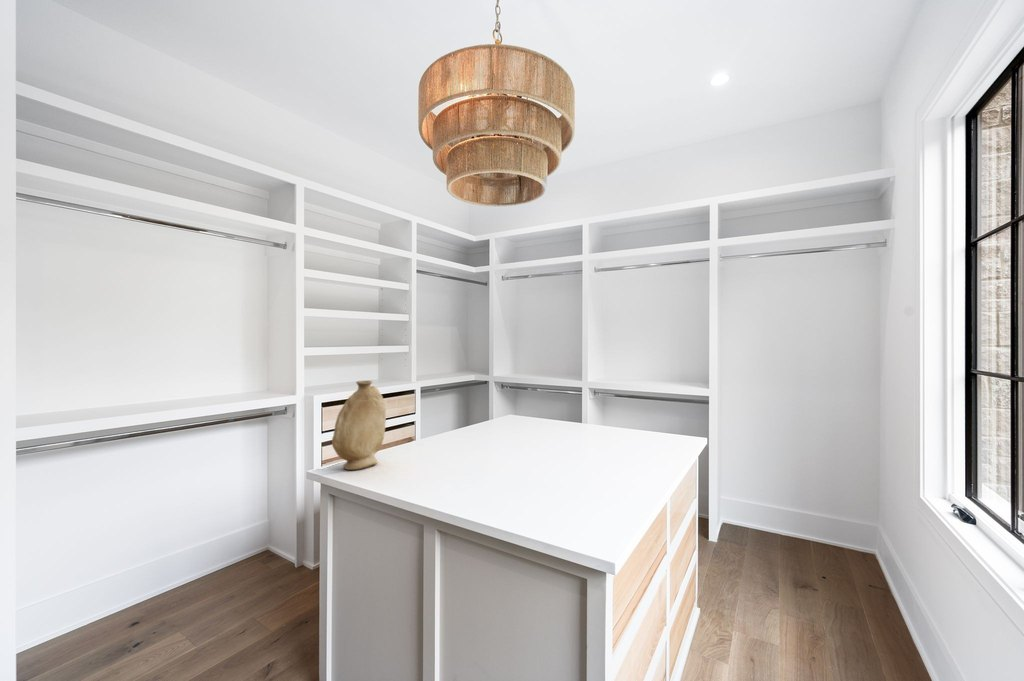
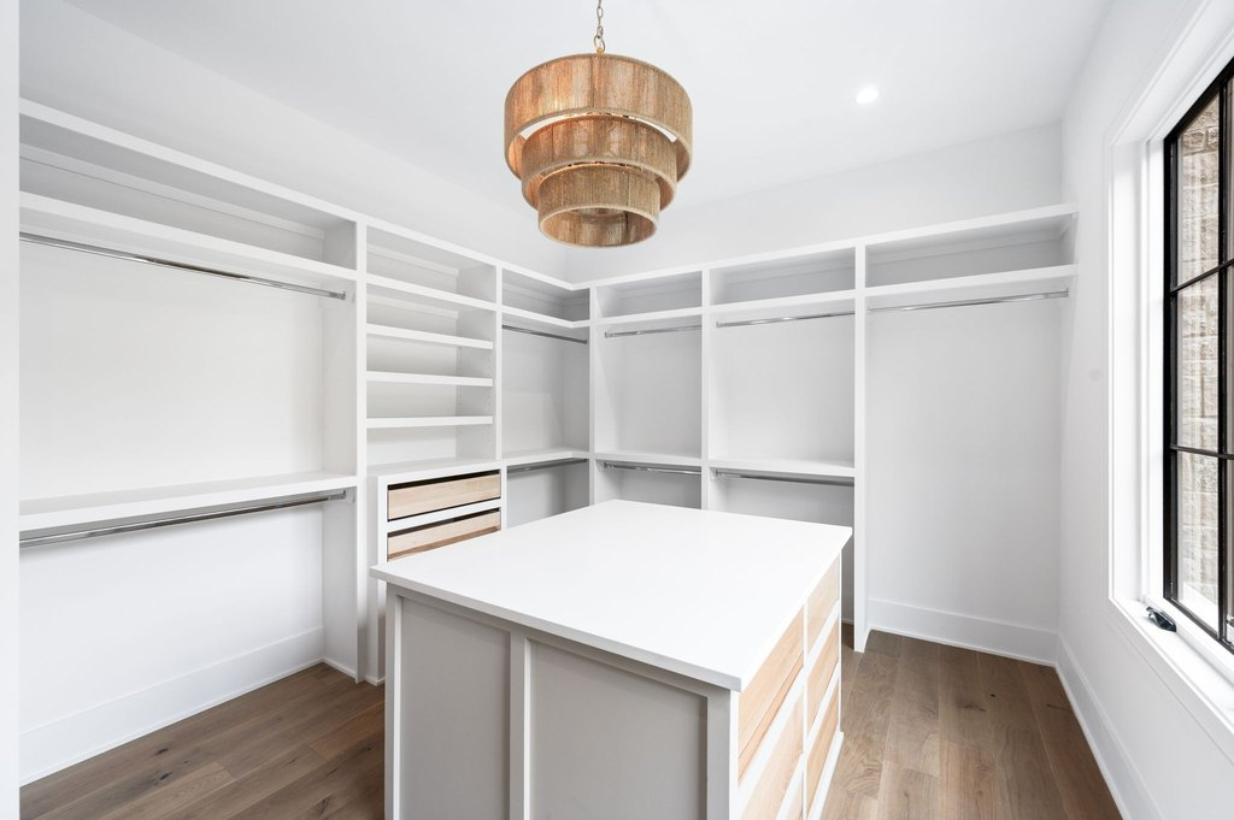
- vase [331,380,387,471]
